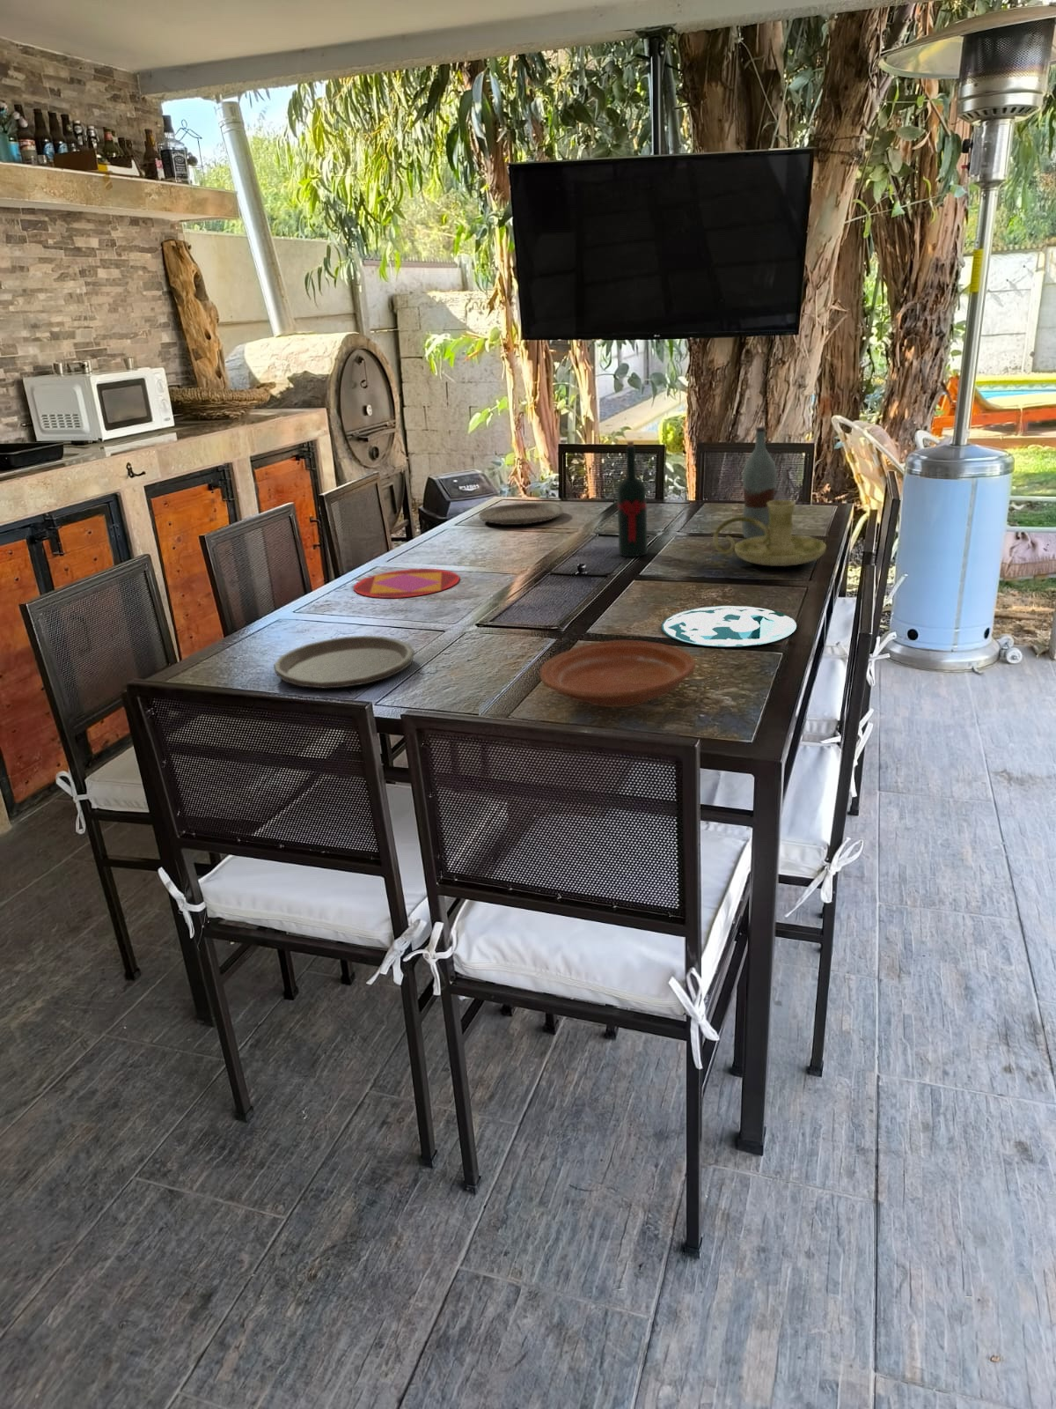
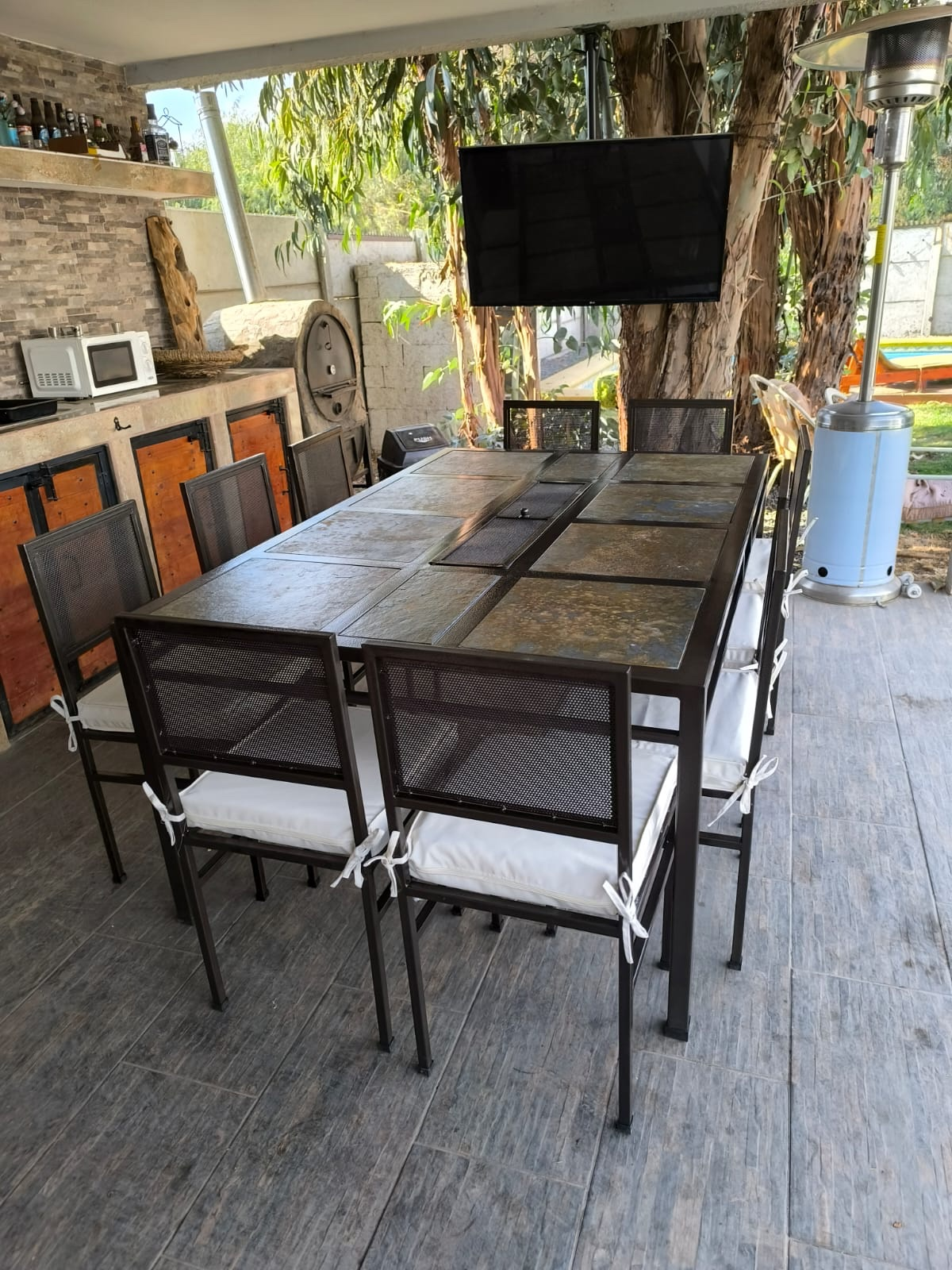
- plate [539,639,697,708]
- candle holder [713,499,827,567]
- plate [661,605,798,647]
- wine bottle [617,440,649,557]
- plate [478,501,565,526]
- plate [273,635,415,690]
- plate [353,568,460,599]
- bottle [741,426,778,539]
